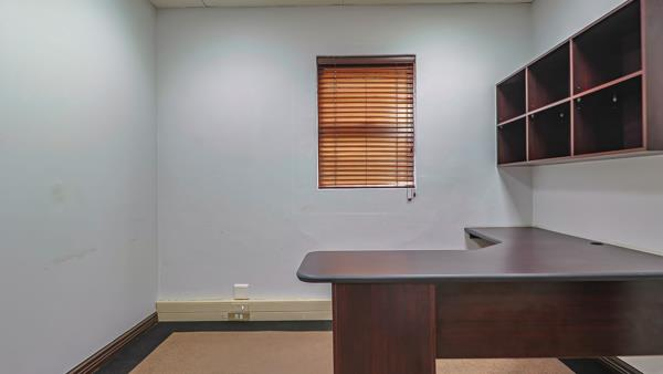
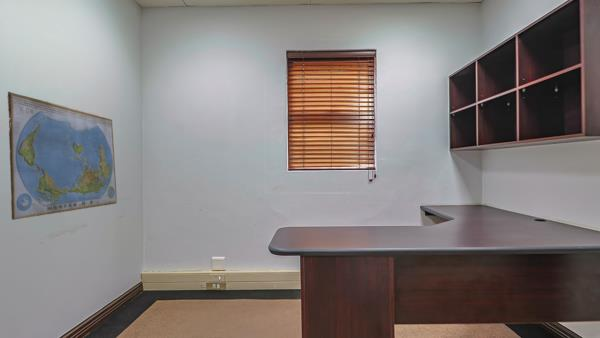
+ world map [7,91,118,221]
